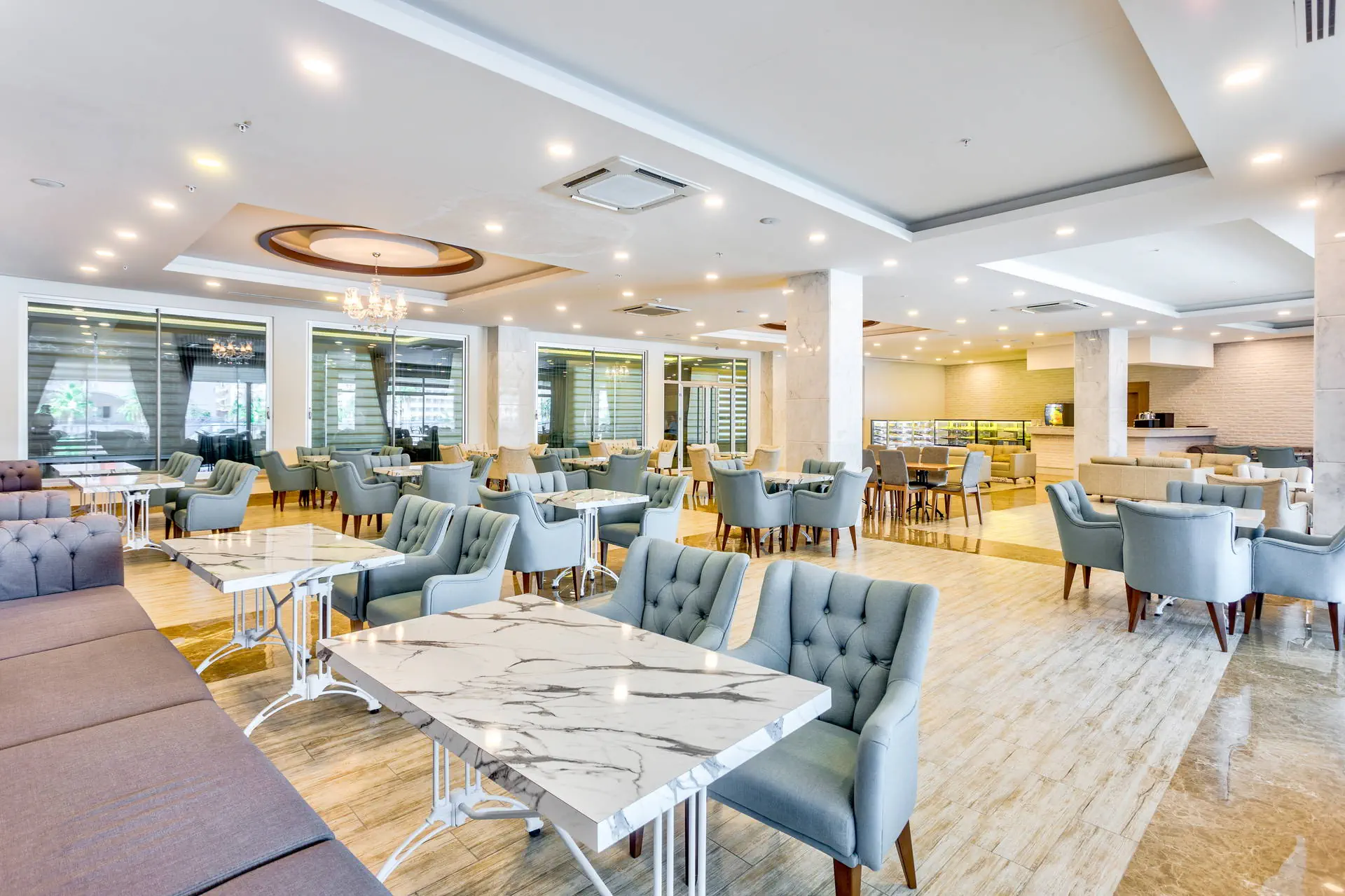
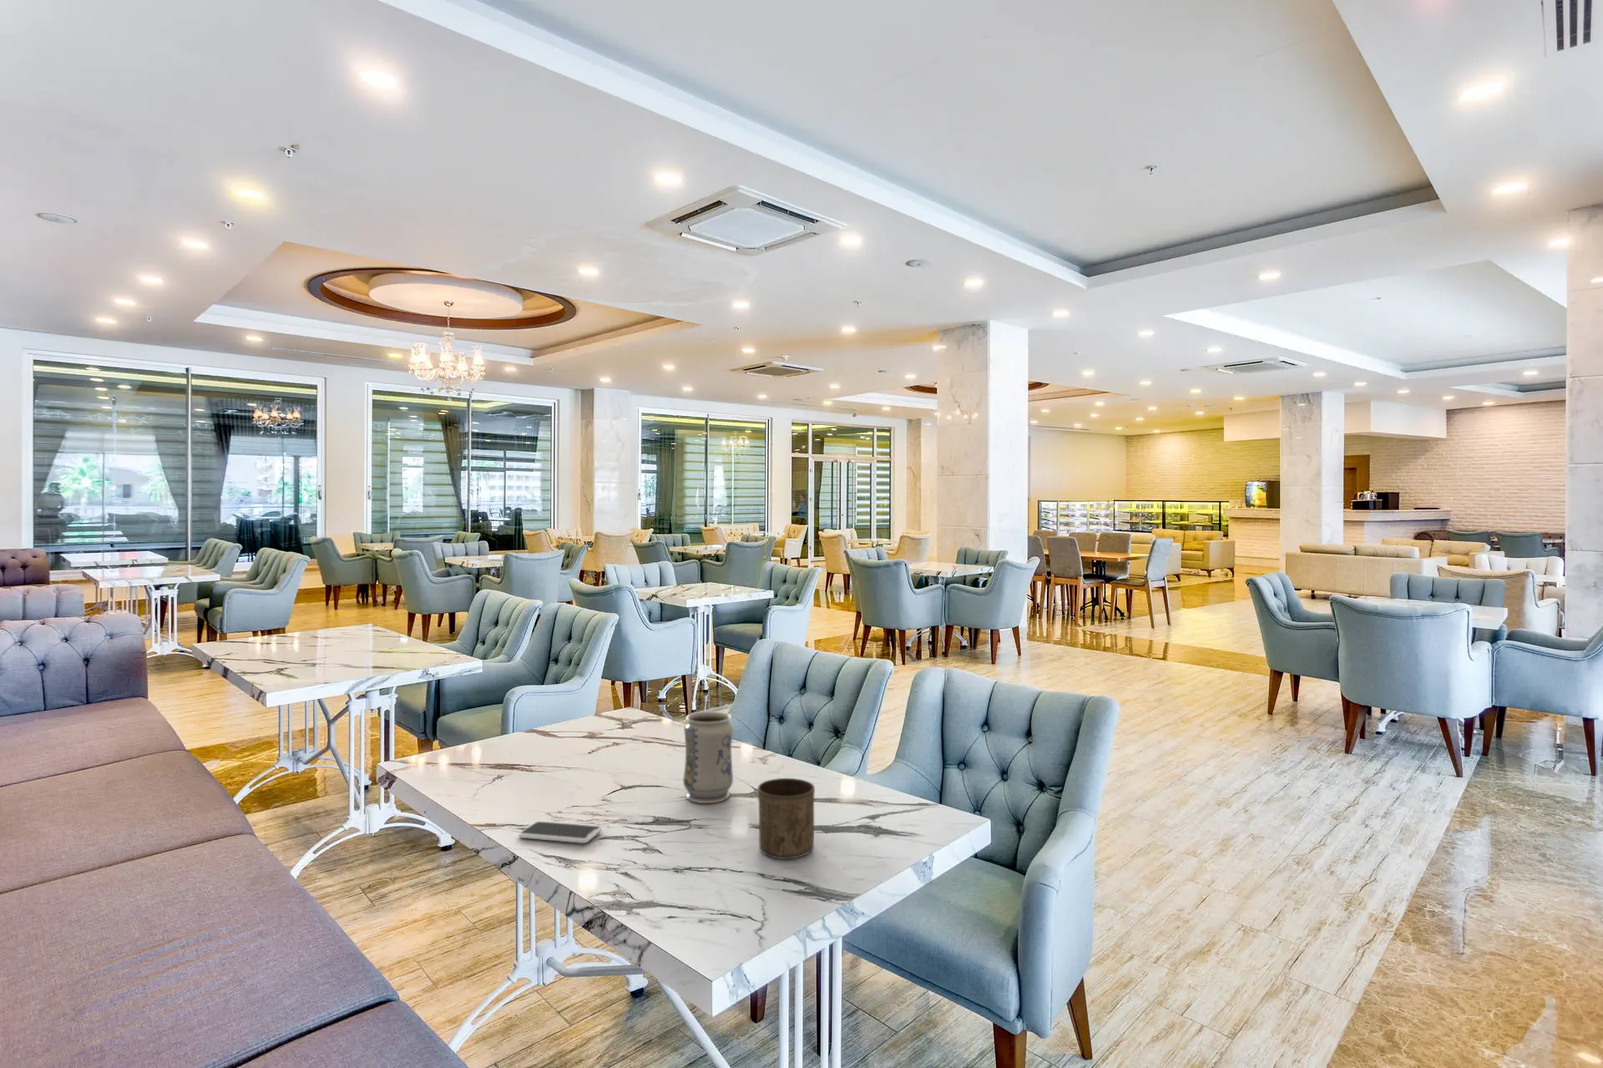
+ smartphone [517,821,603,844]
+ cup [757,777,815,861]
+ vase [682,710,734,805]
